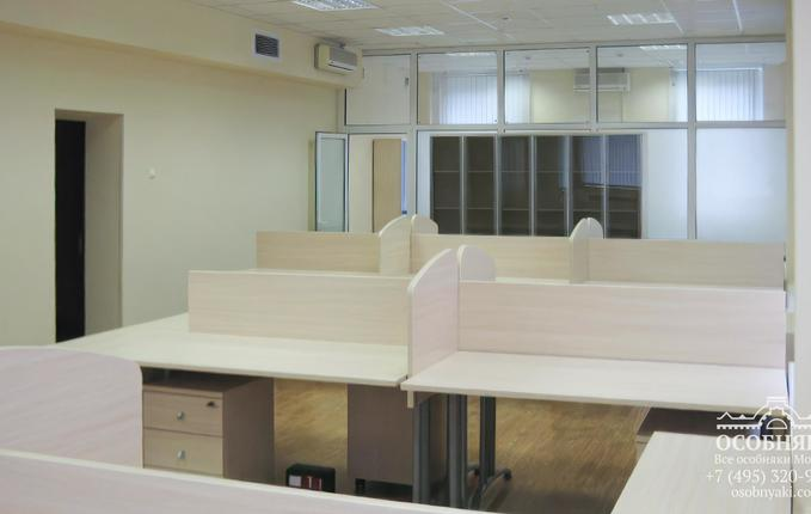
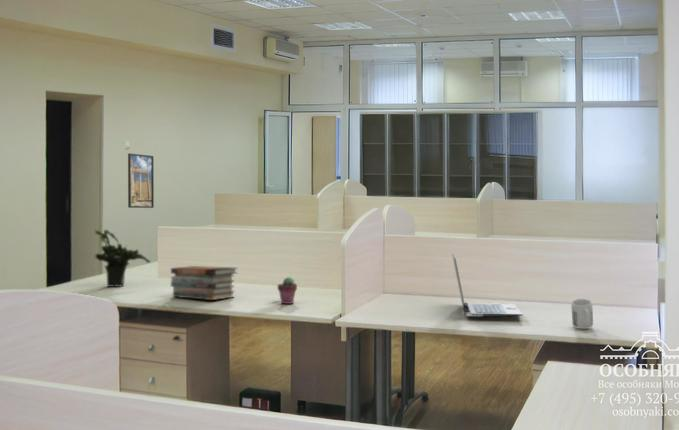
+ mug [570,298,594,330]
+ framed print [127,152,155,209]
+ potted succulent [277,276,298,305]
+ book stack [170,265,239,301]
+ potted plant [94,229,151,288]
+ laptop computer [451,253,524,318]
